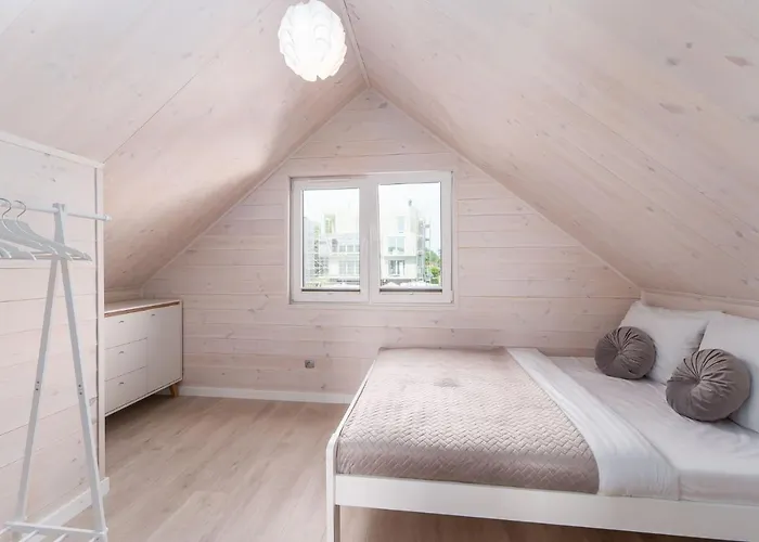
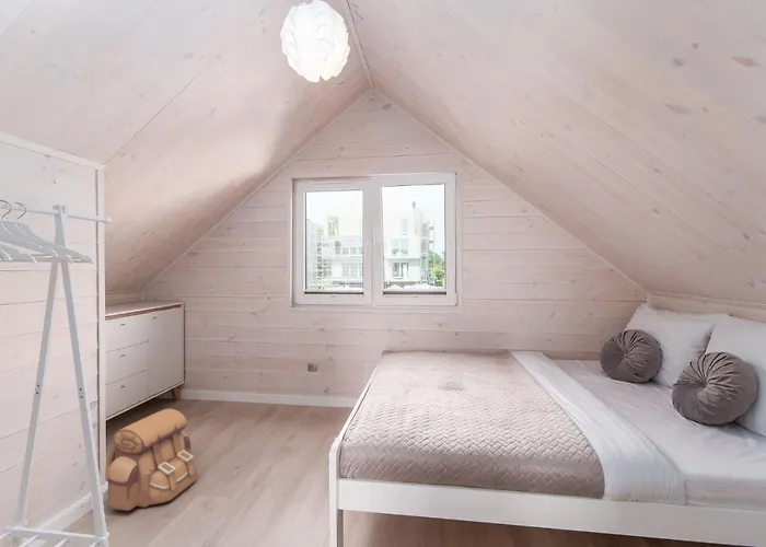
+ backpack [104,408,198,512]
